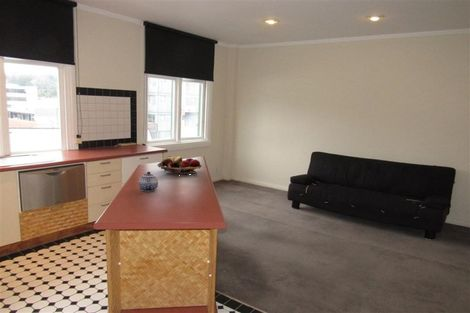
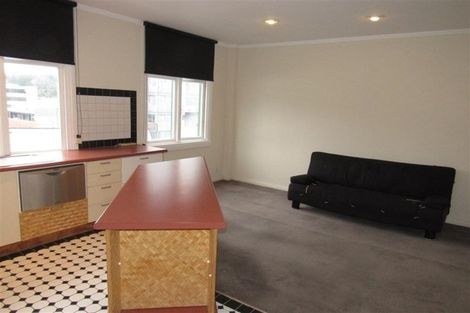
- teapot [138,171,159,192]
- fruit basket [156,155,202,176]
